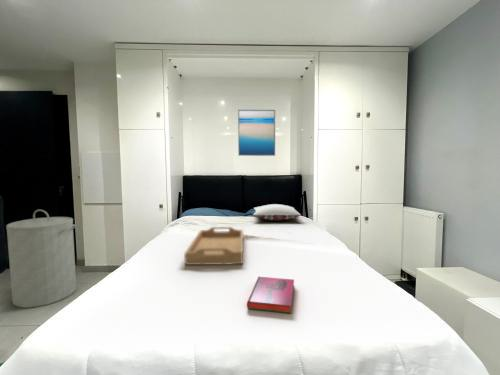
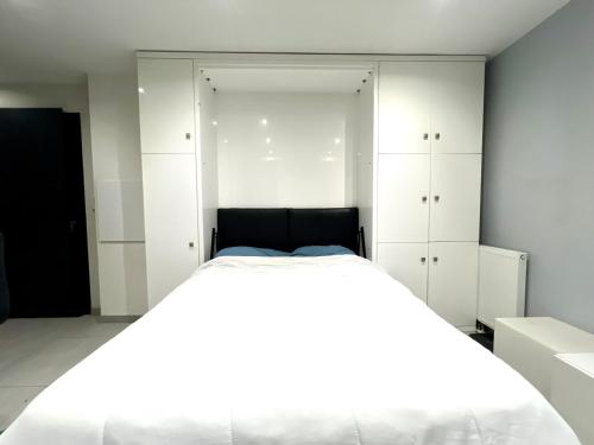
- wall art [237,109,276,157]
- serving tray [184,226,244,266]
- pillow [252,203,302,222]
- hardback book [246,276,295,314]
- laundry hamper [5,208,77,309]
